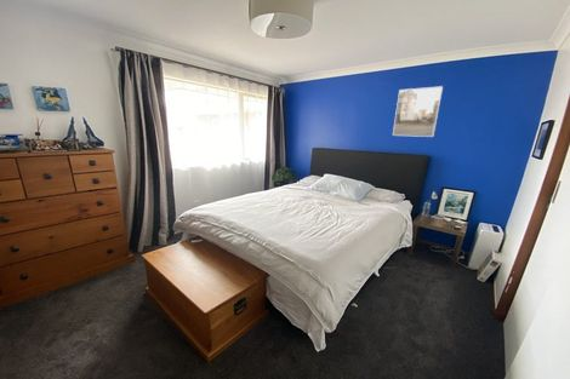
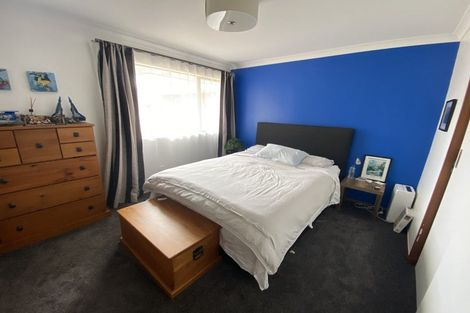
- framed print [392,85,444,138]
